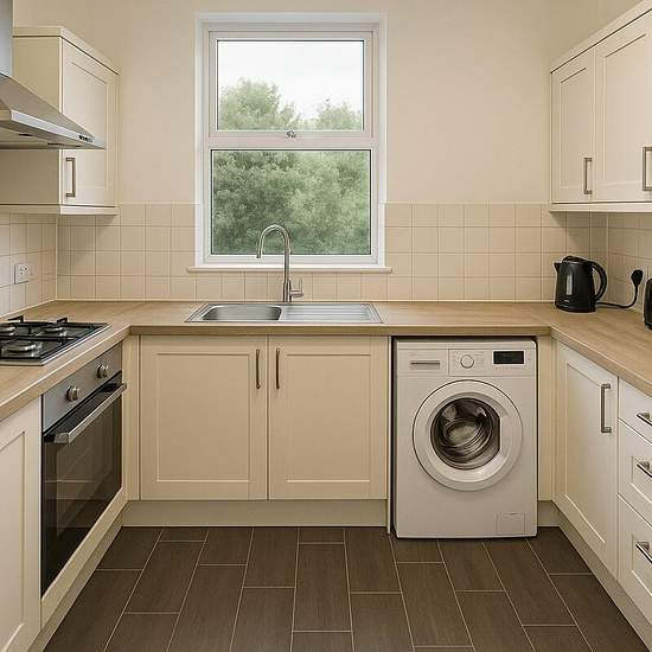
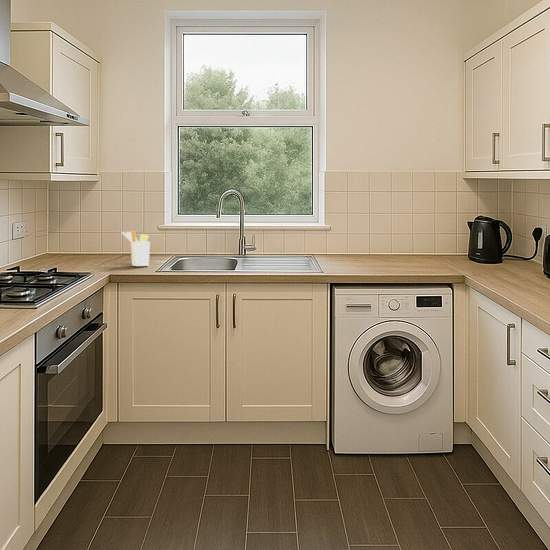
+ utensil holder [121,229,151,267]
